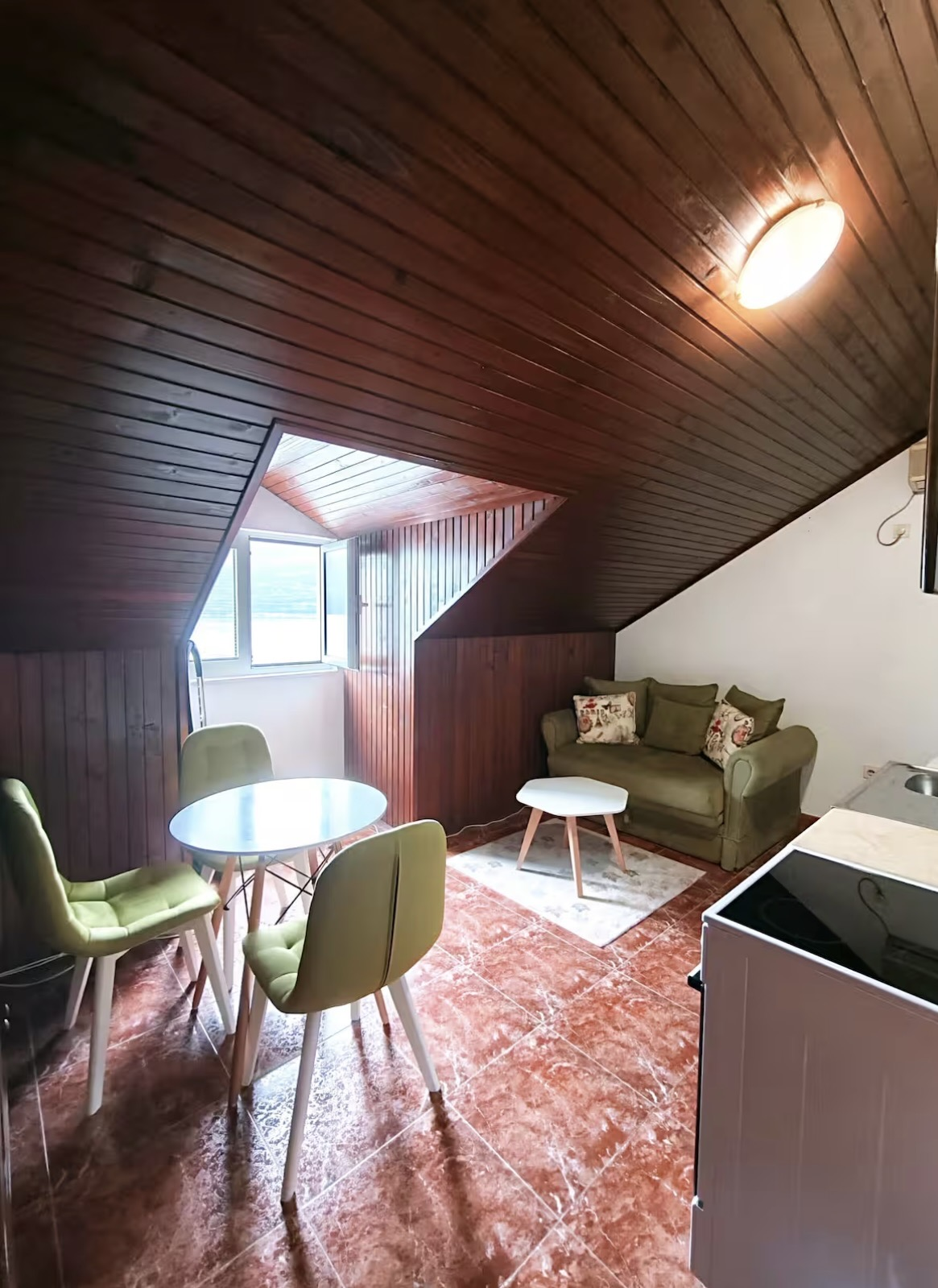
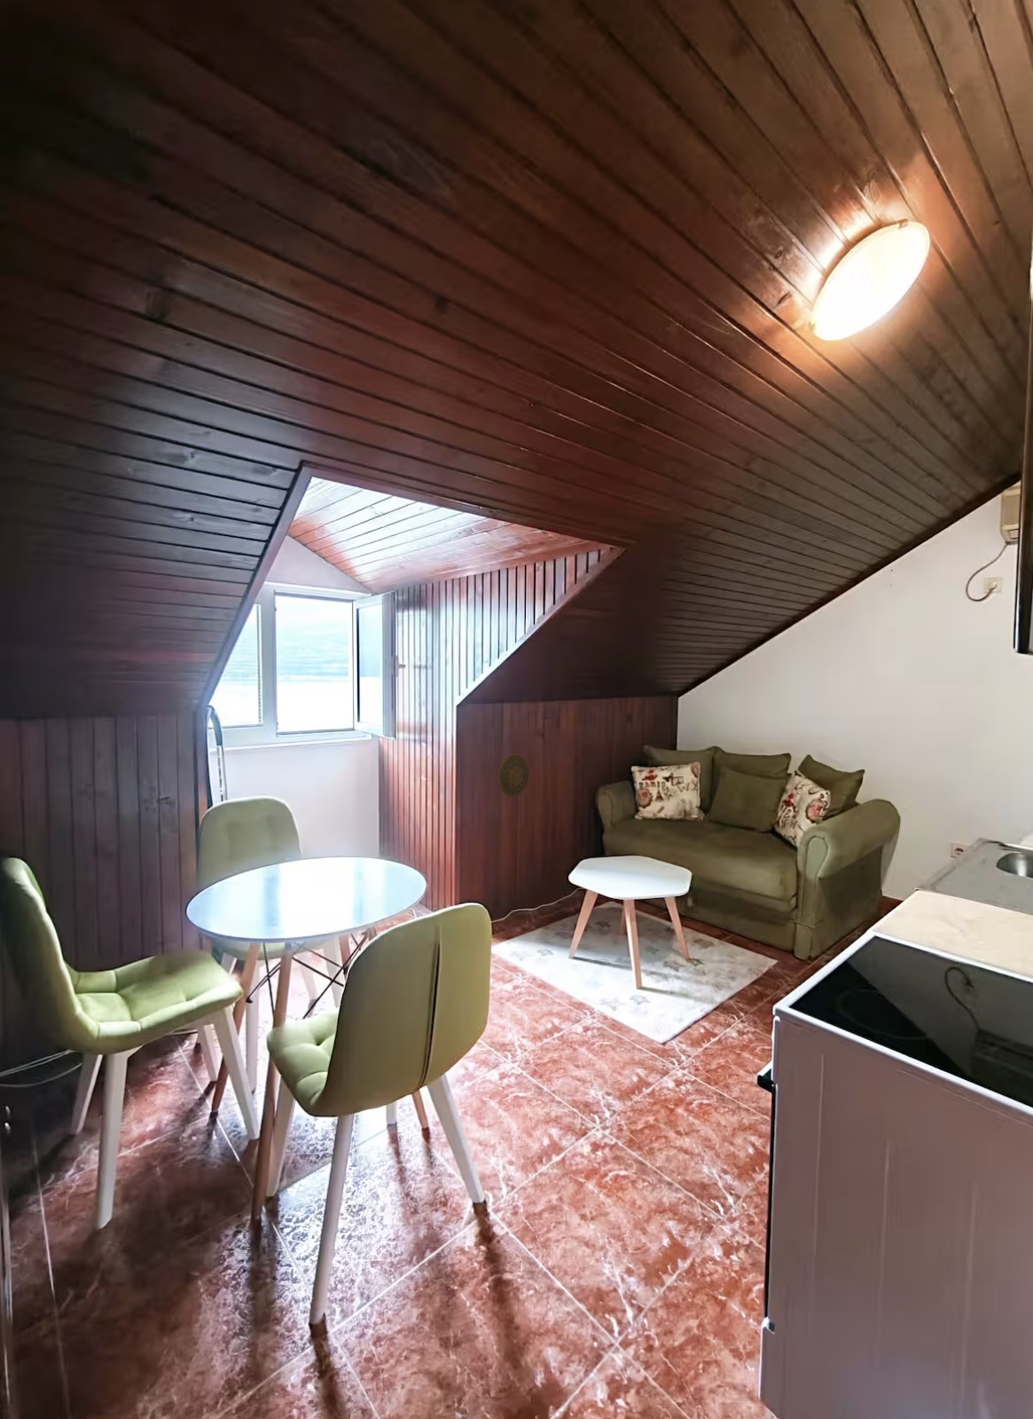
+ decorative plate [498,754,530,798]
